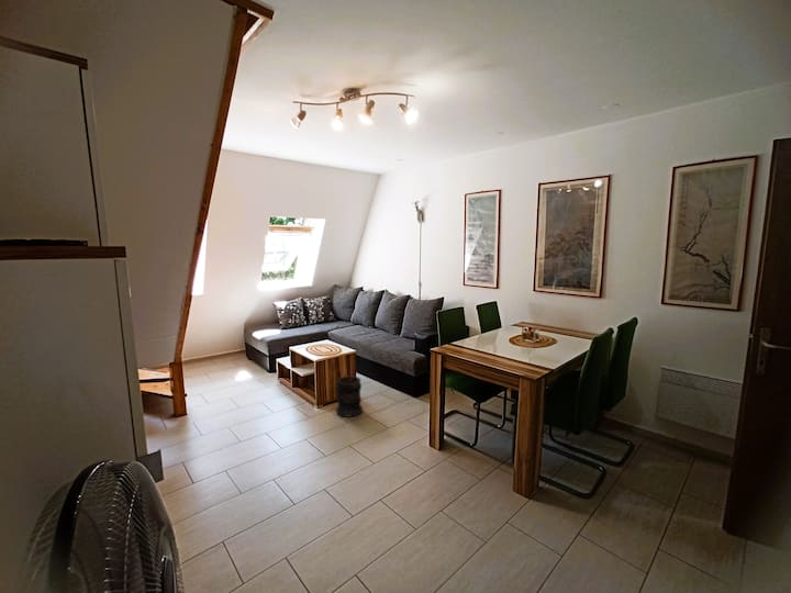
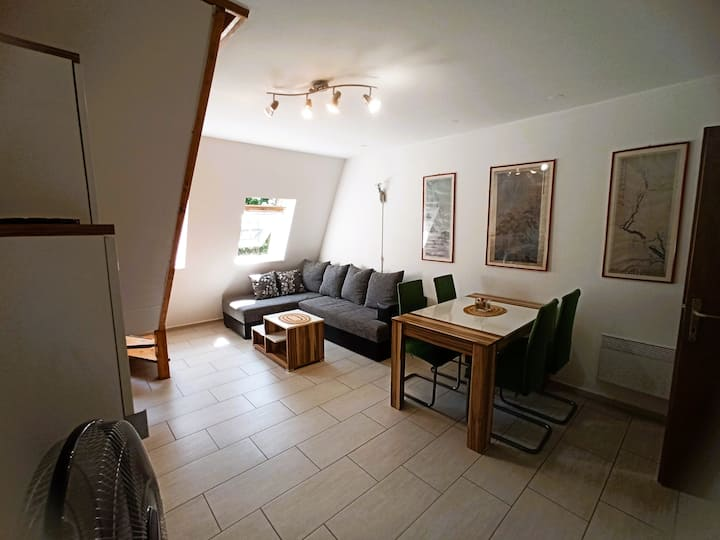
- wooden barrel [335,374,364,418]
